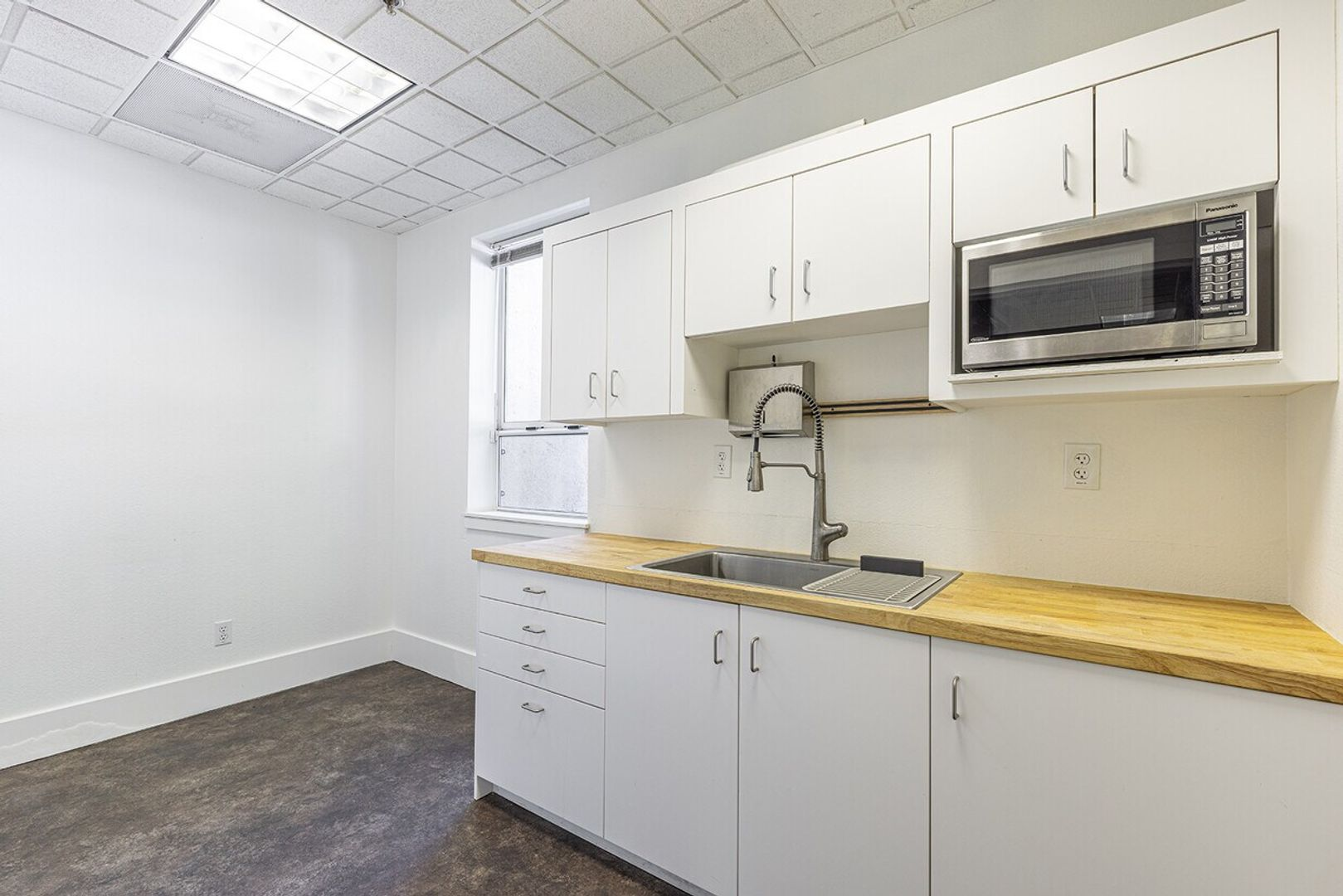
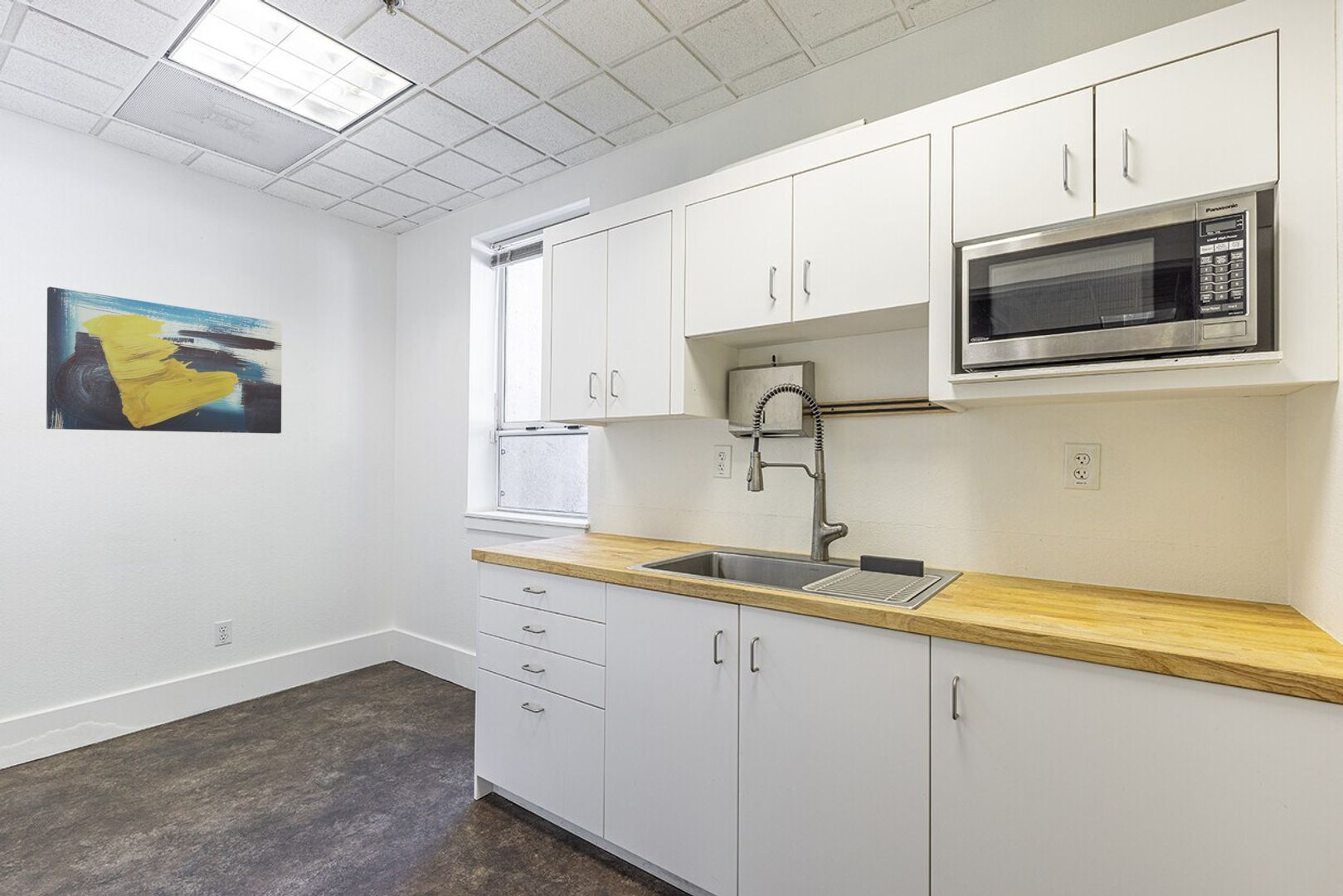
+ wall art [46,286,283,435]
